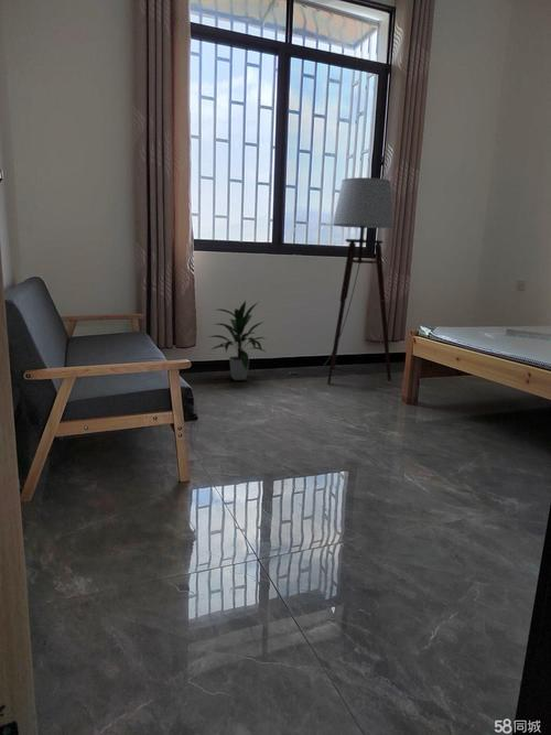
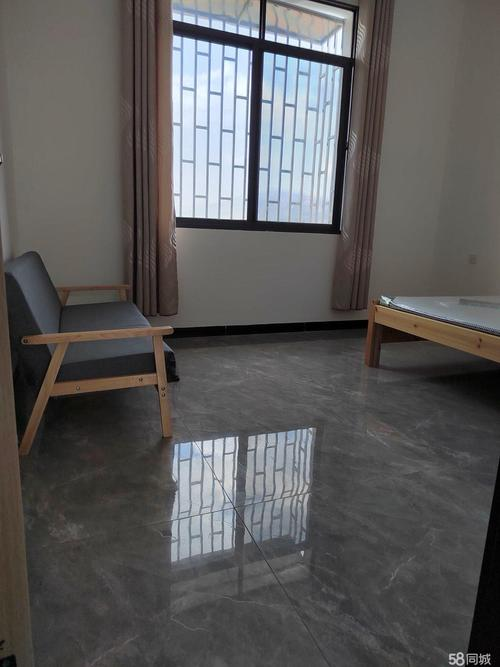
- floor lamp [288,176,395,385]
- indoor plant [208,300,268,381]
